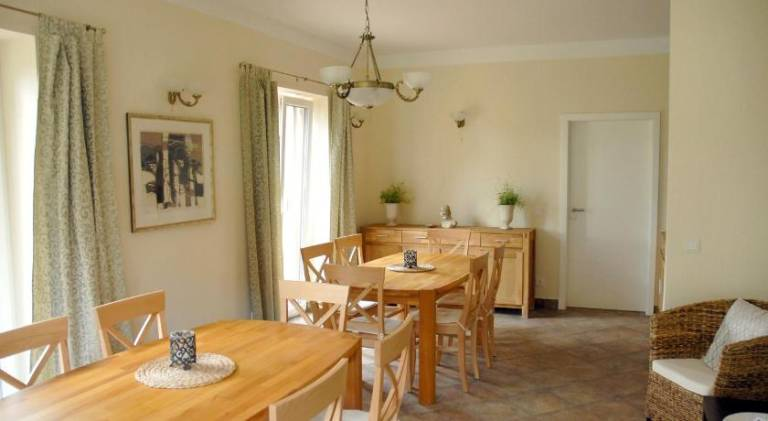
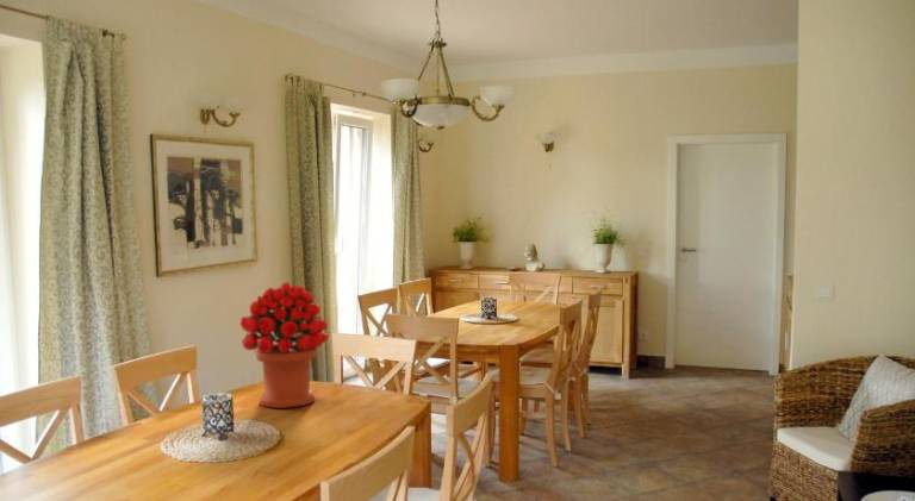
+ bouquet [239,281,330,409]
